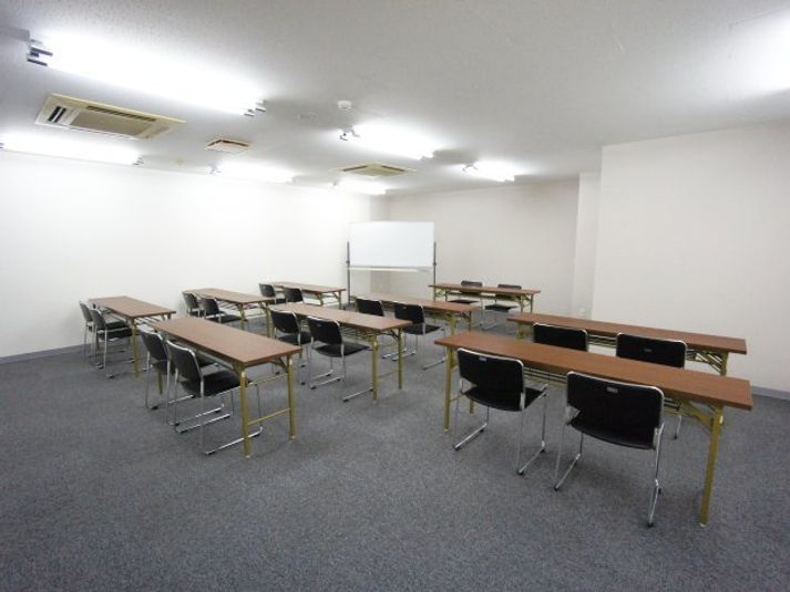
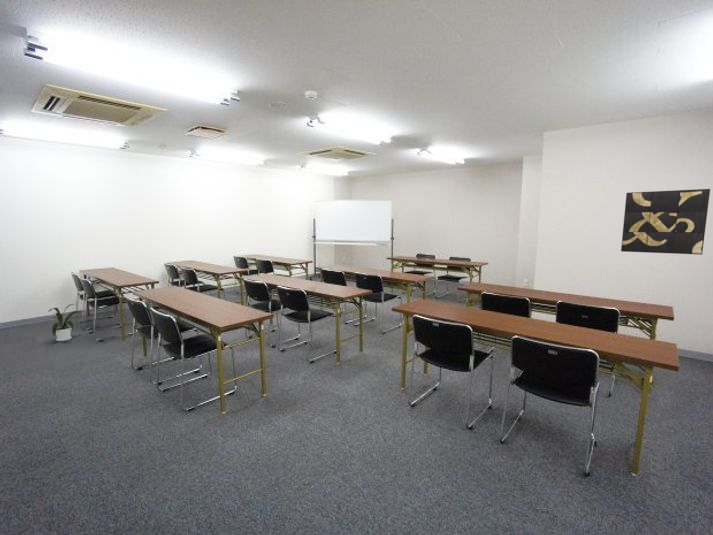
+ wall art [620,188,711,256]
+ house plant [48,303,85,342]
